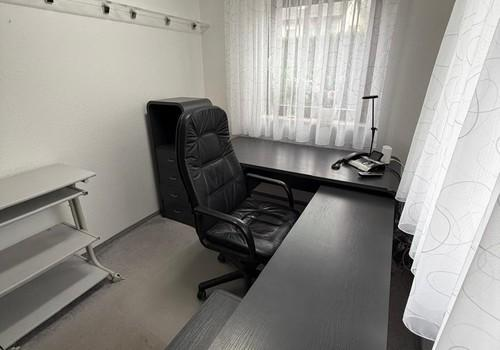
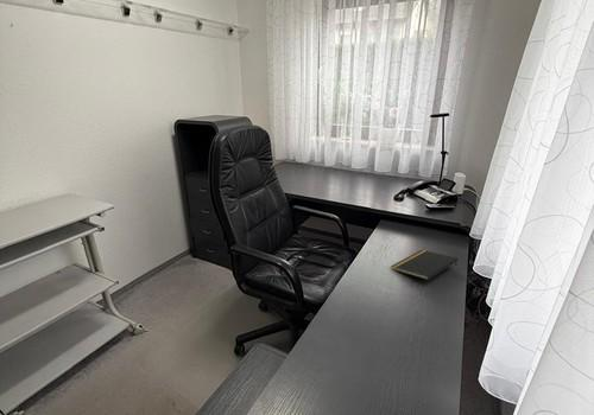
+ notepad [390,249,460,281]
